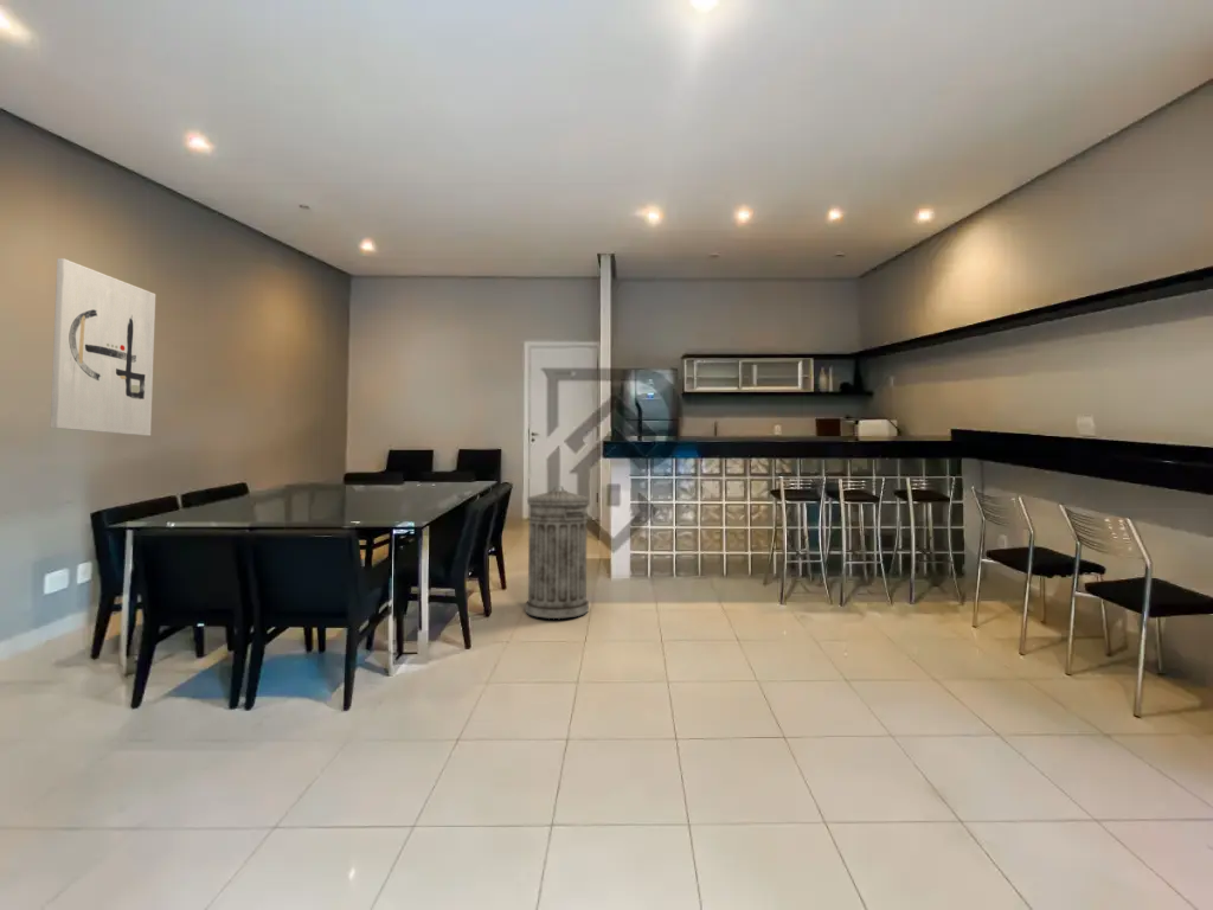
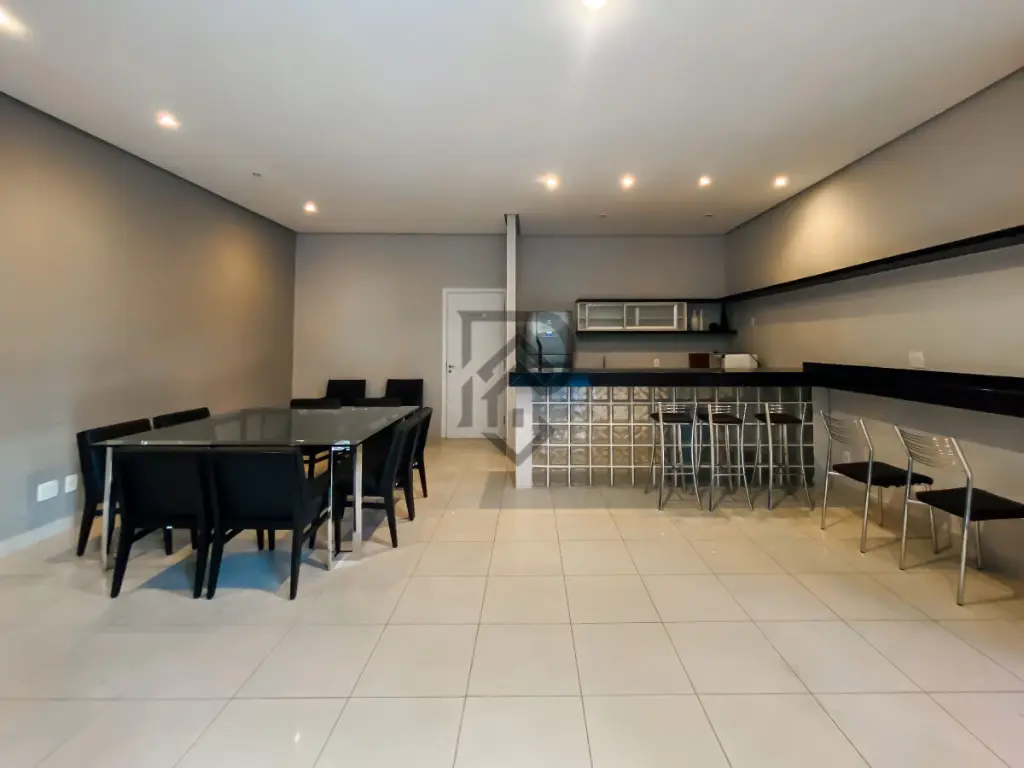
- trash can [525,485,590,620]
- wall art [50,257,156,437]
